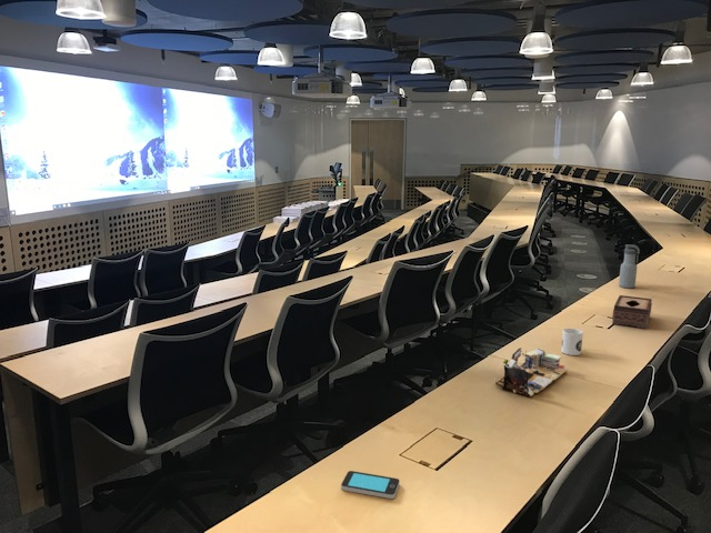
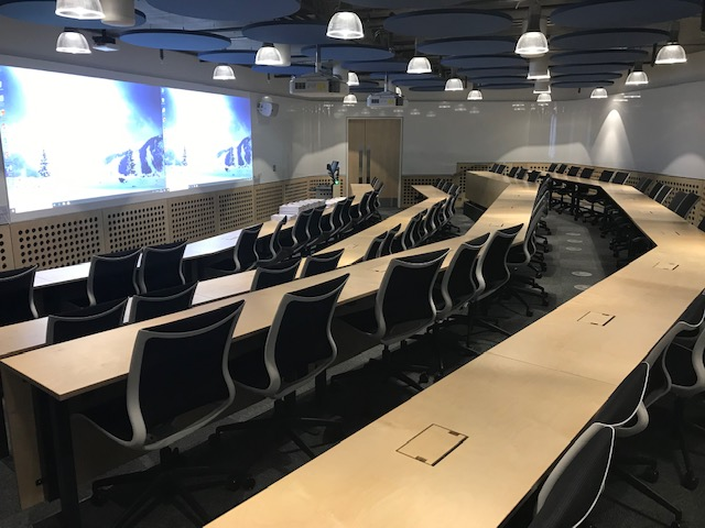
- tissue box [611,294,653,330]
- water bottle [618,243,641,289]
- smartphone [340,470,400,500]
- mug [560,328,584,356]
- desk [492,346,568,399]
